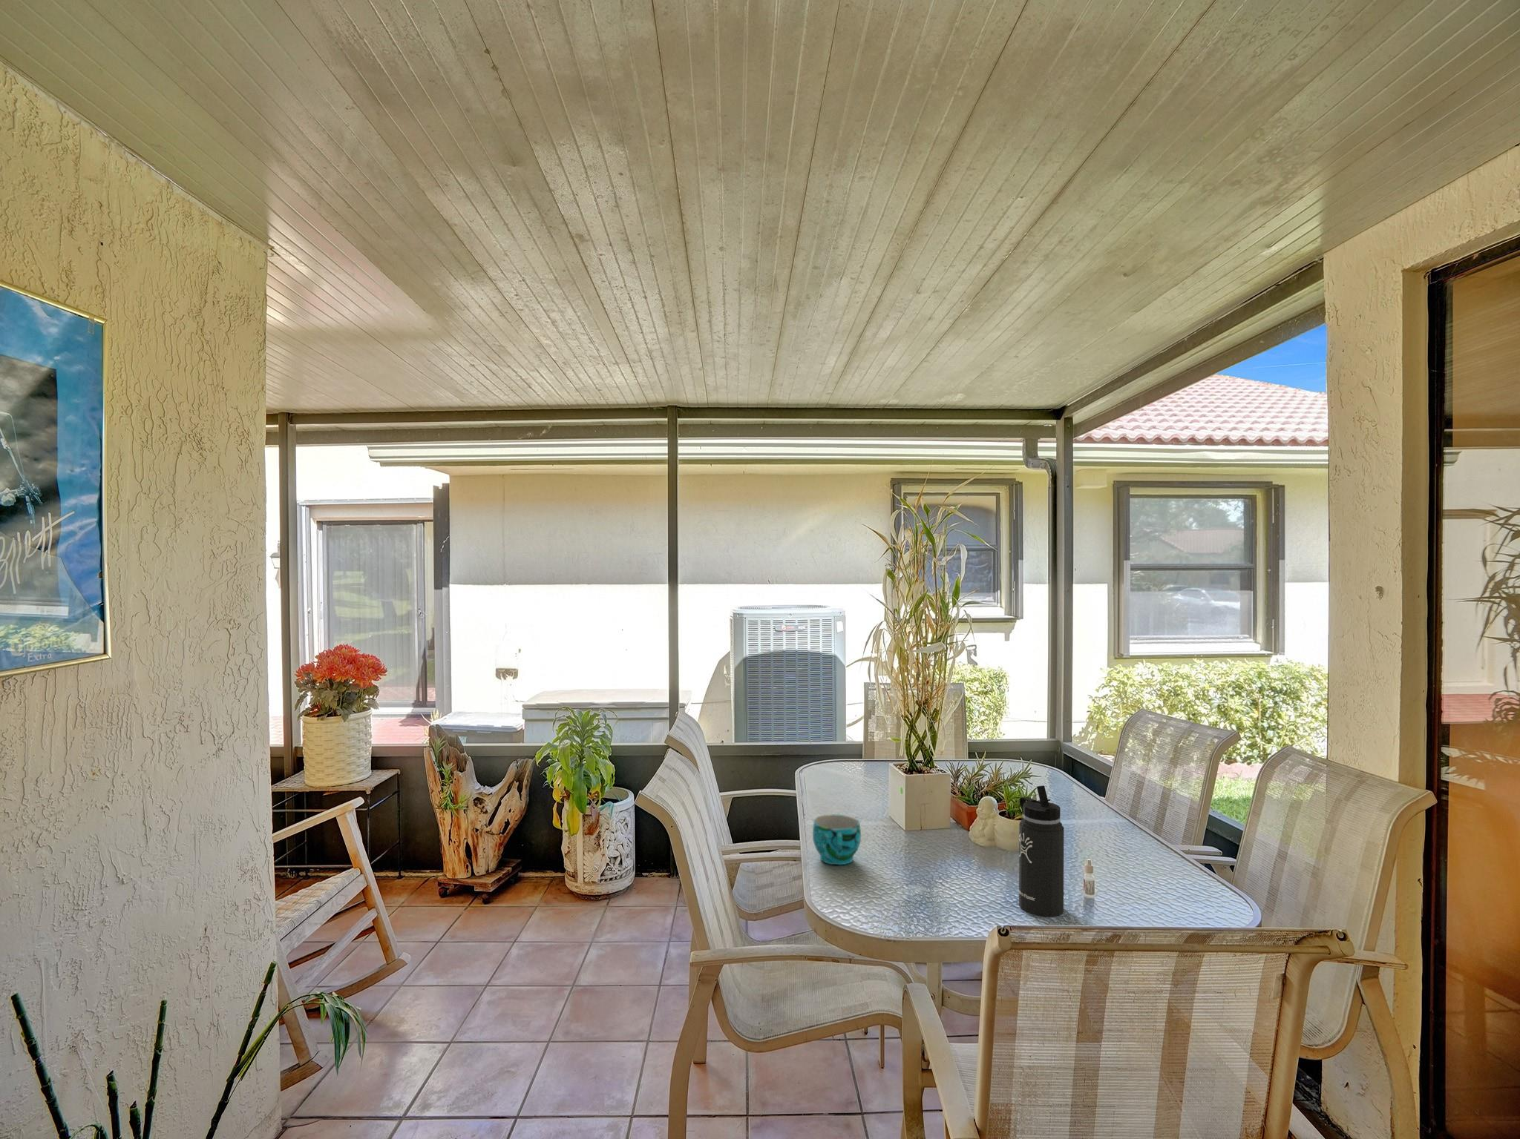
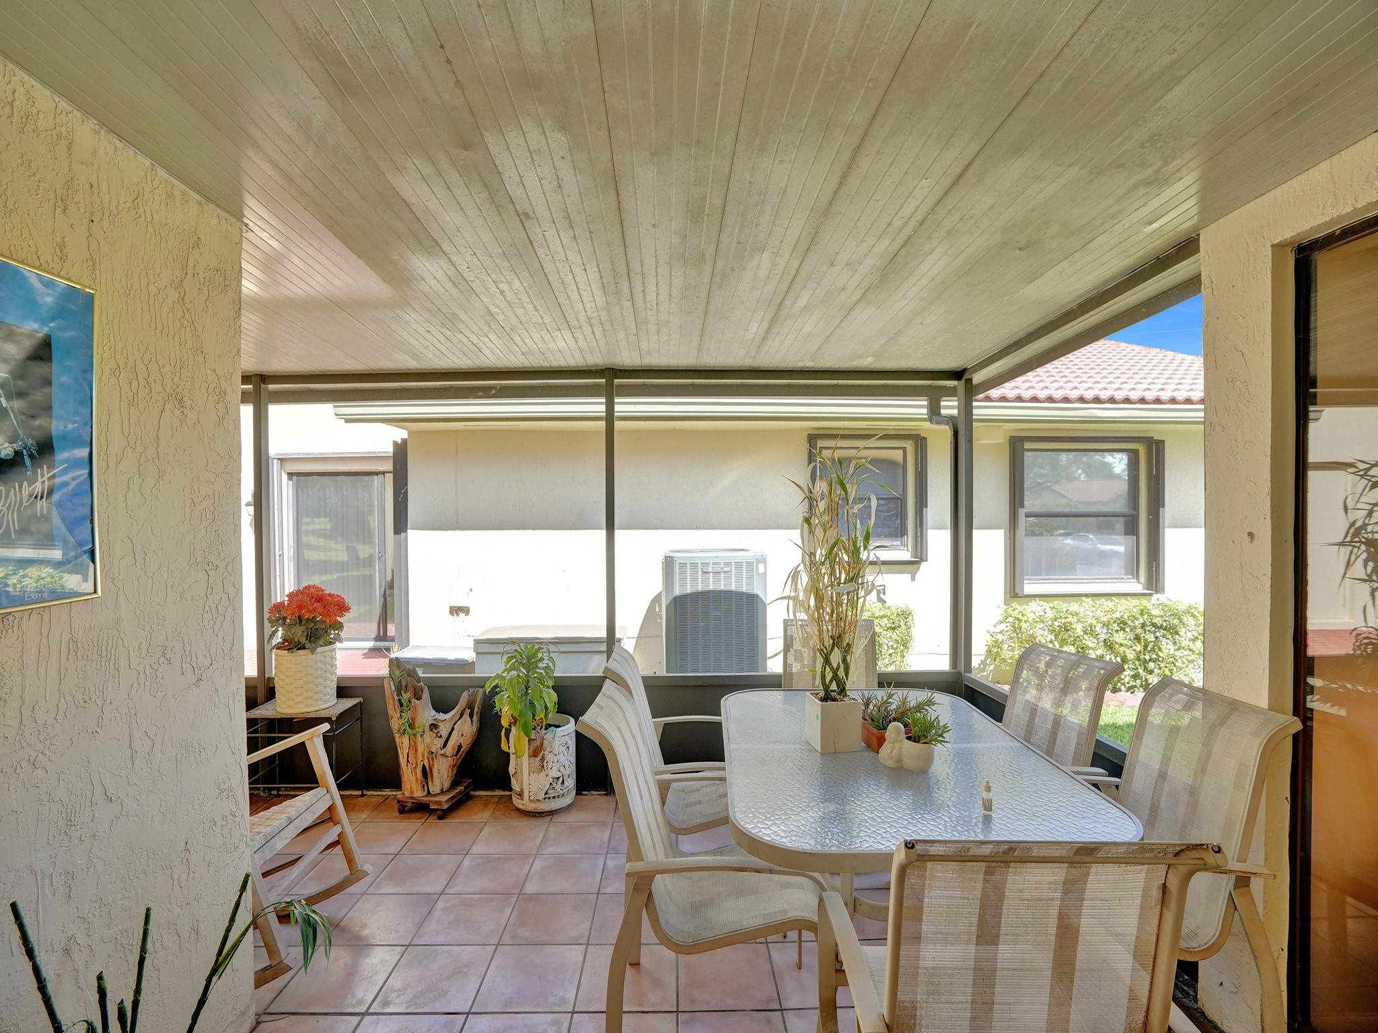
- thermos bottle [1017,785,1065,918]
- cup [811,815,862,865]
